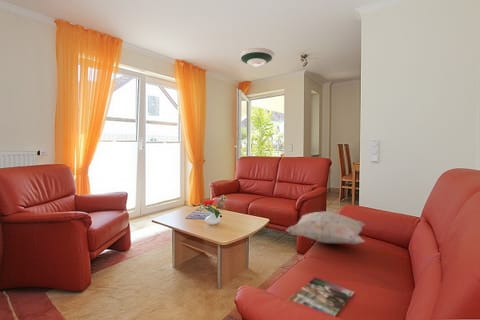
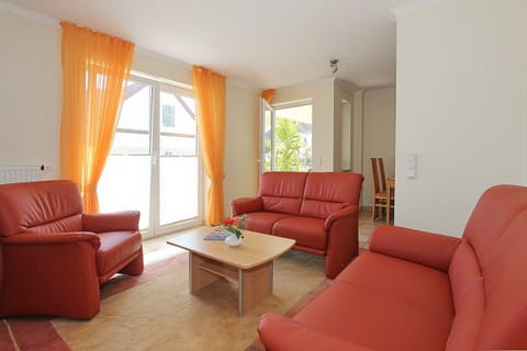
- decorative pillow [285,210,367,245]
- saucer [237,47,276,67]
- magazine [287,277,356,317]
